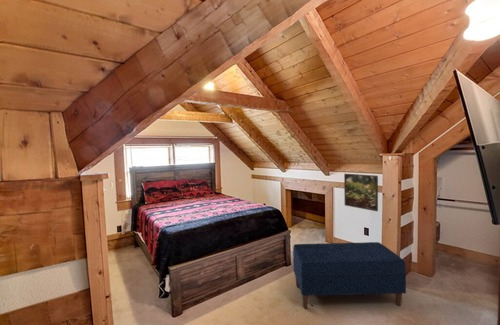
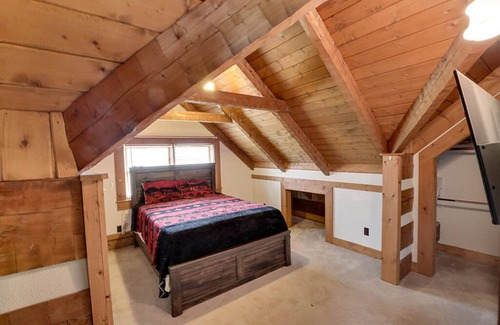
- bench [292,241,407,310]
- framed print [343,173,379,212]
